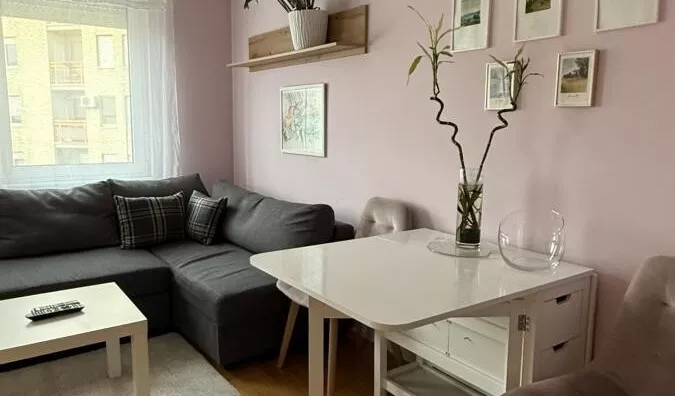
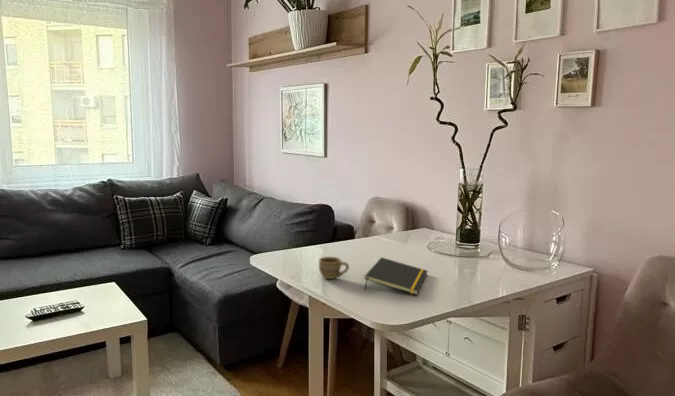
+ cup [317,256,350,280]
+ notepad [363,256,429,296]
